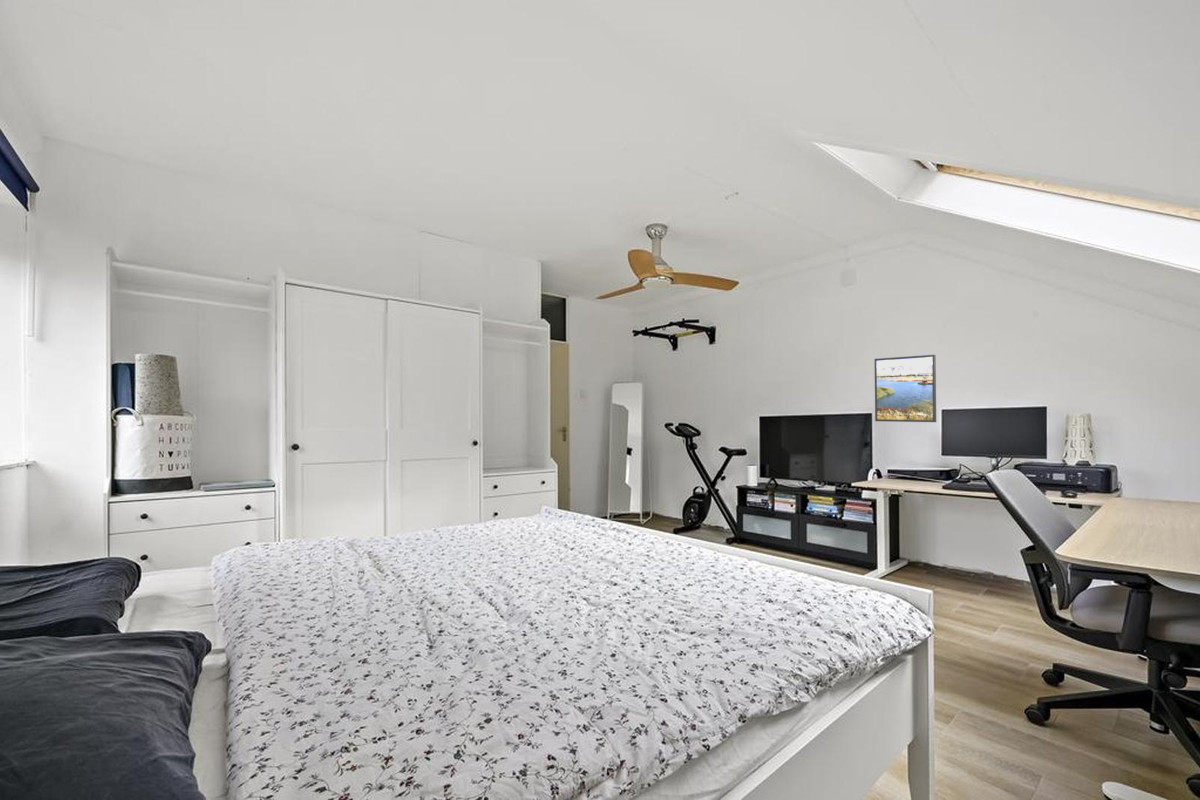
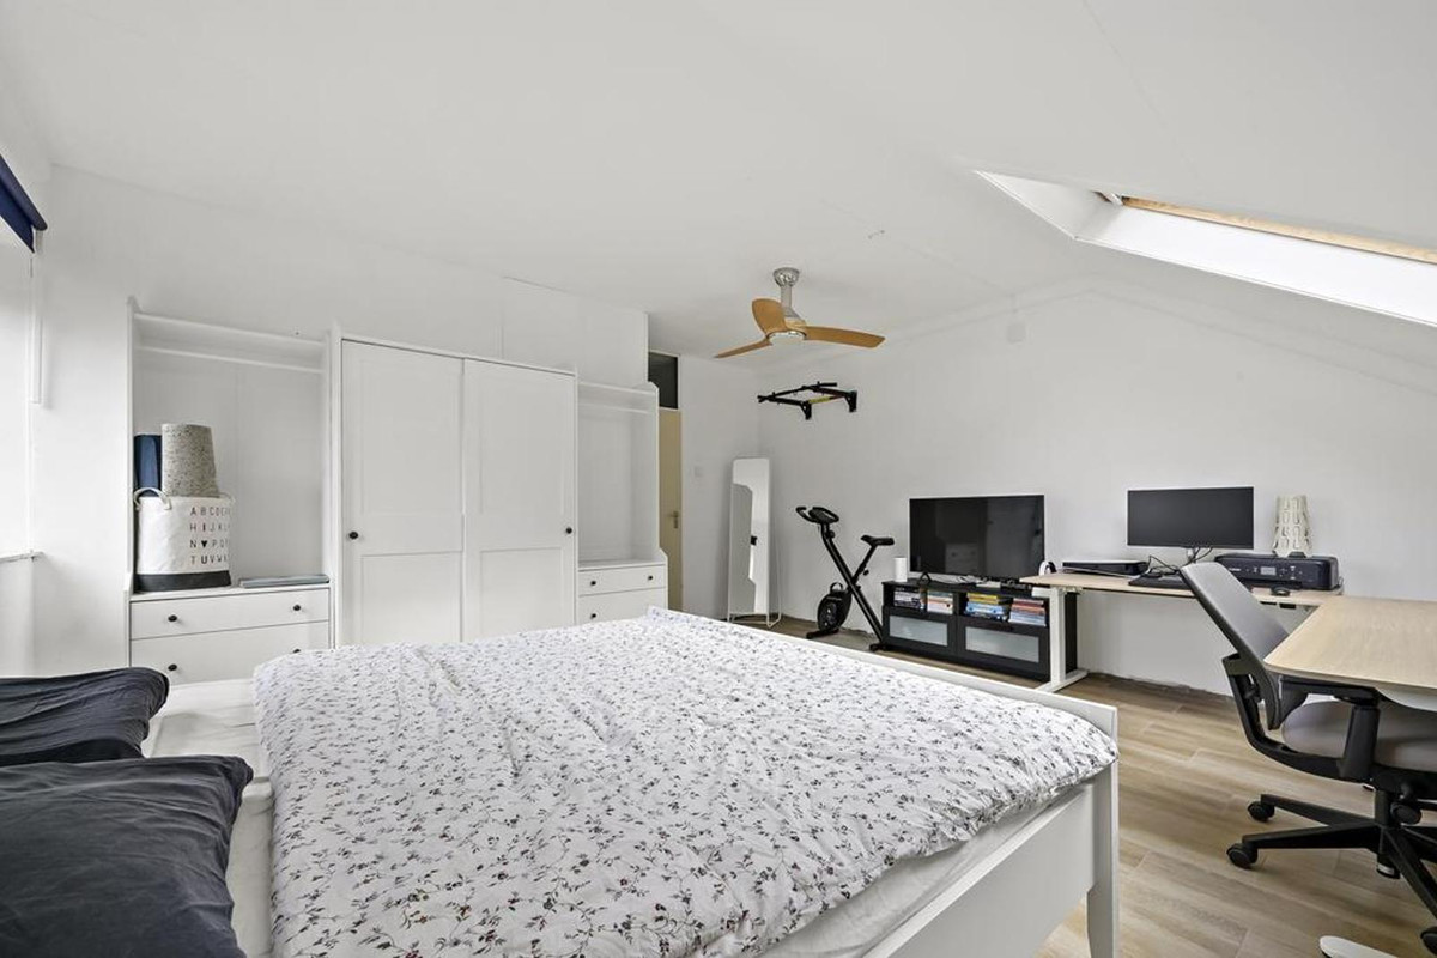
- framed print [874,354,937,423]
